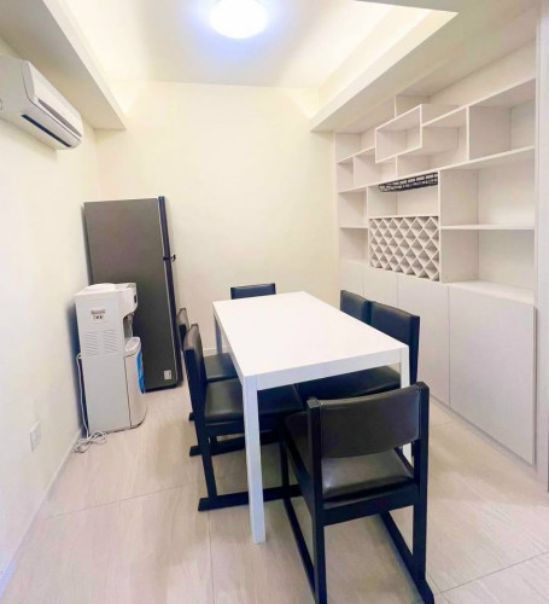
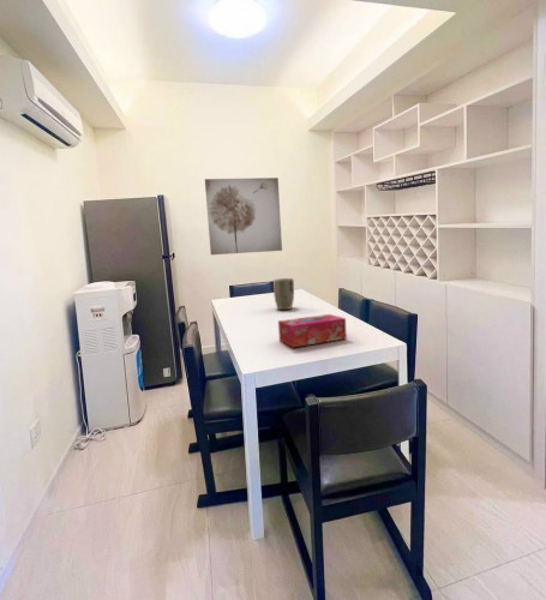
+ plant pot [272,277,295,311]
+ tissue box [277,313,348,348]
+ wall art [204,176,283,256]
